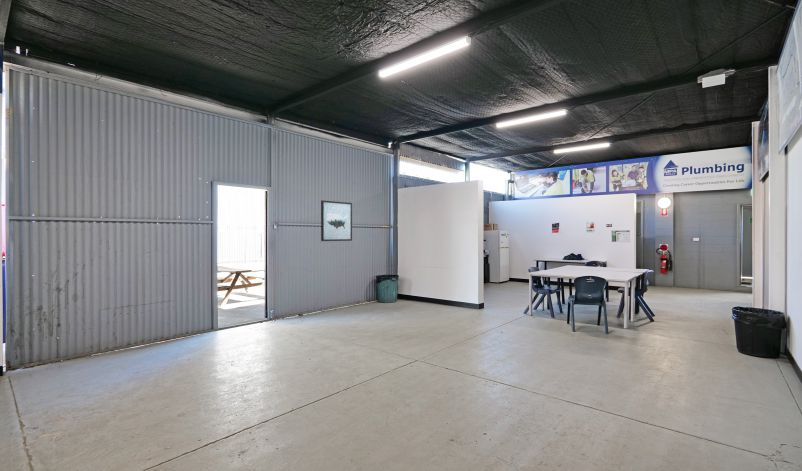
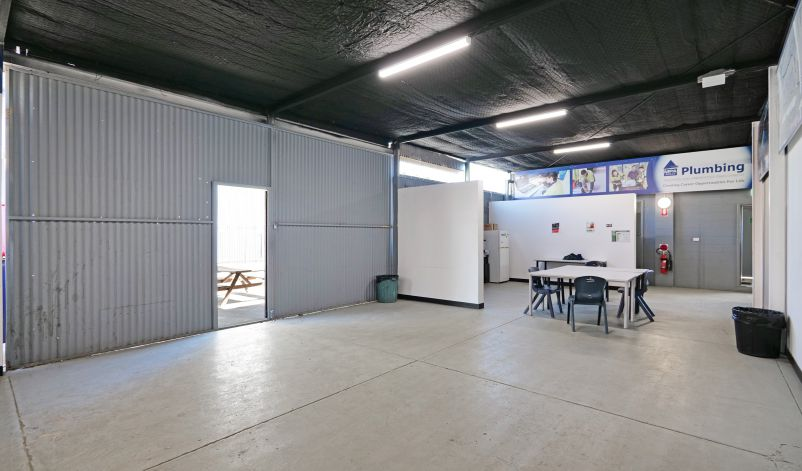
- wall art [320,199,353,242]
